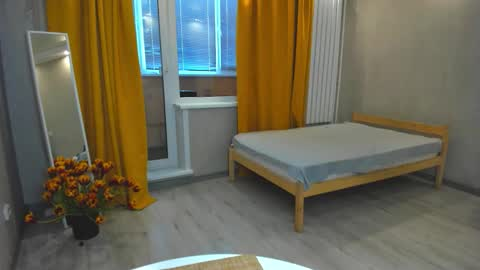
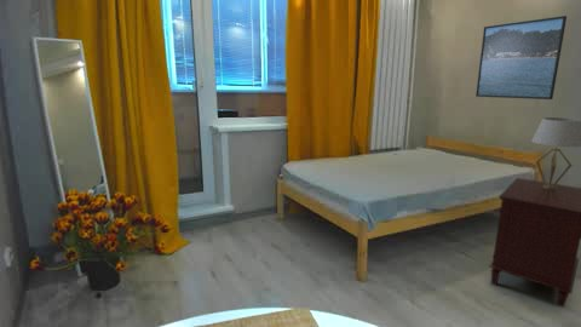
+ nightstand [488,177,581,309]
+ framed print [474,15,568,101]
+ table lamp [530,116,581,189]
